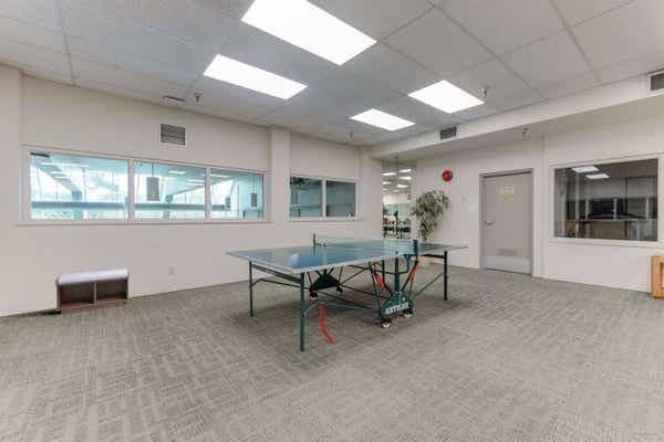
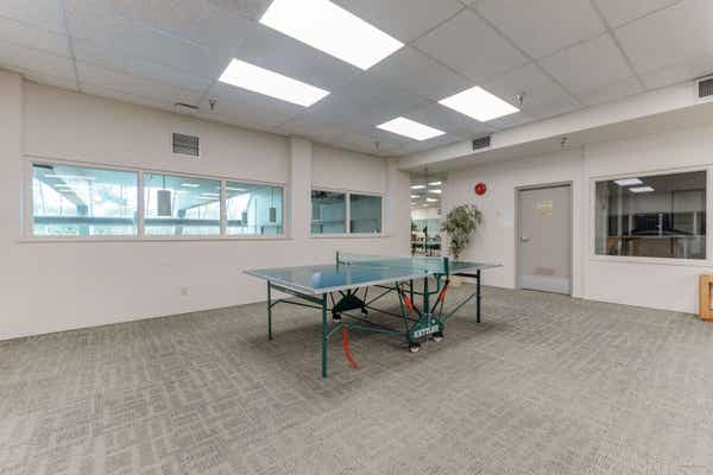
- bench [54,269,131,315]
